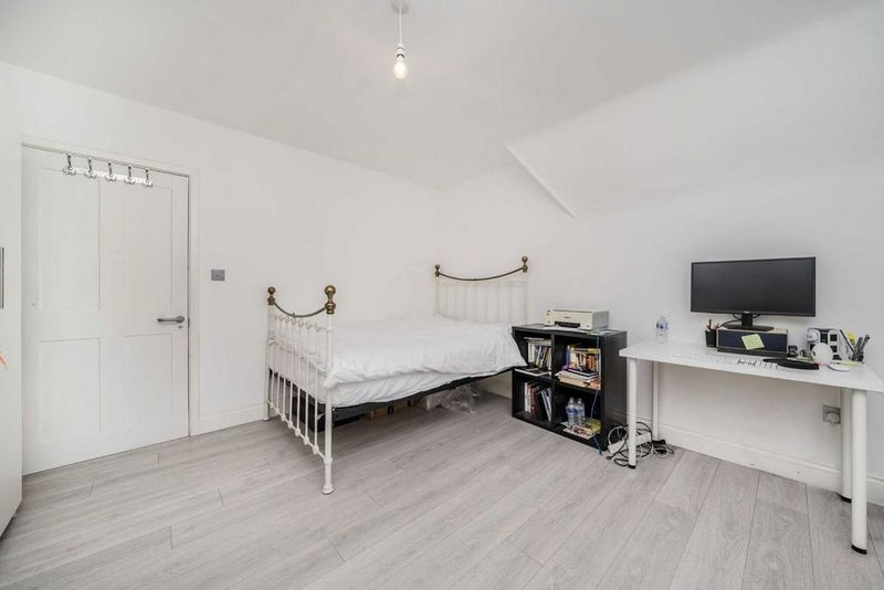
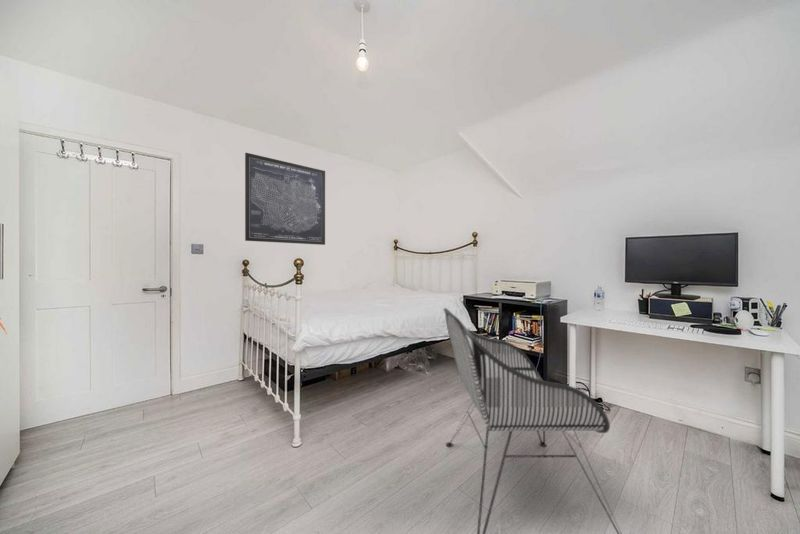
+ chair [443,307,622,534]
+ wall art [244,152,326,246]
